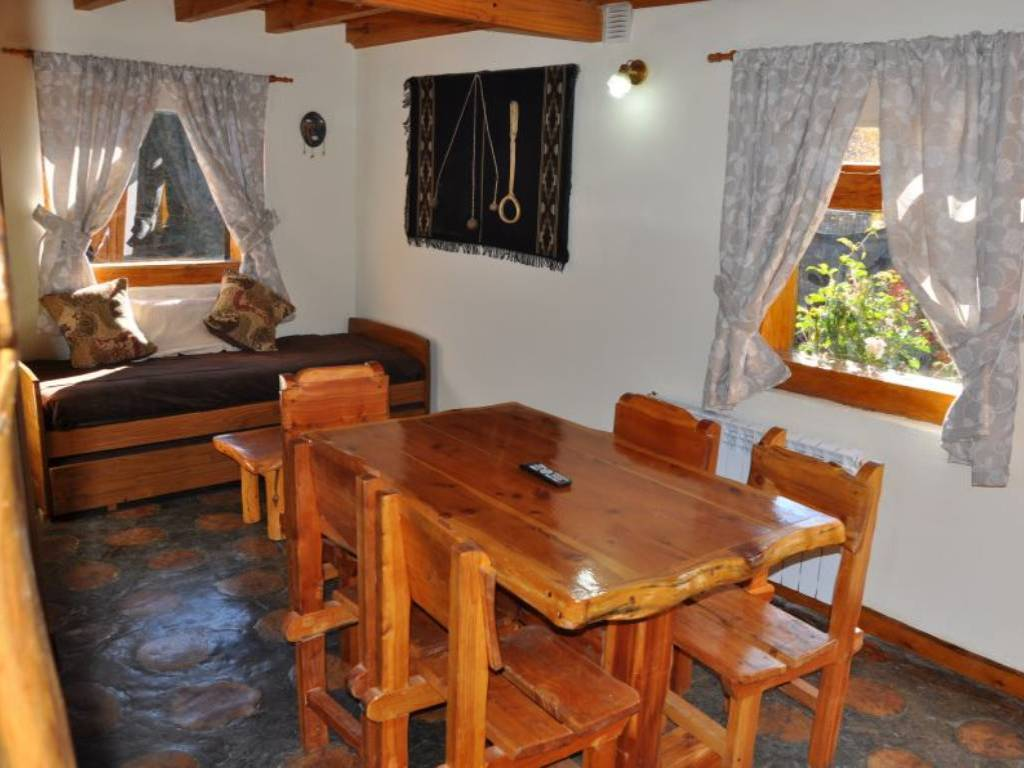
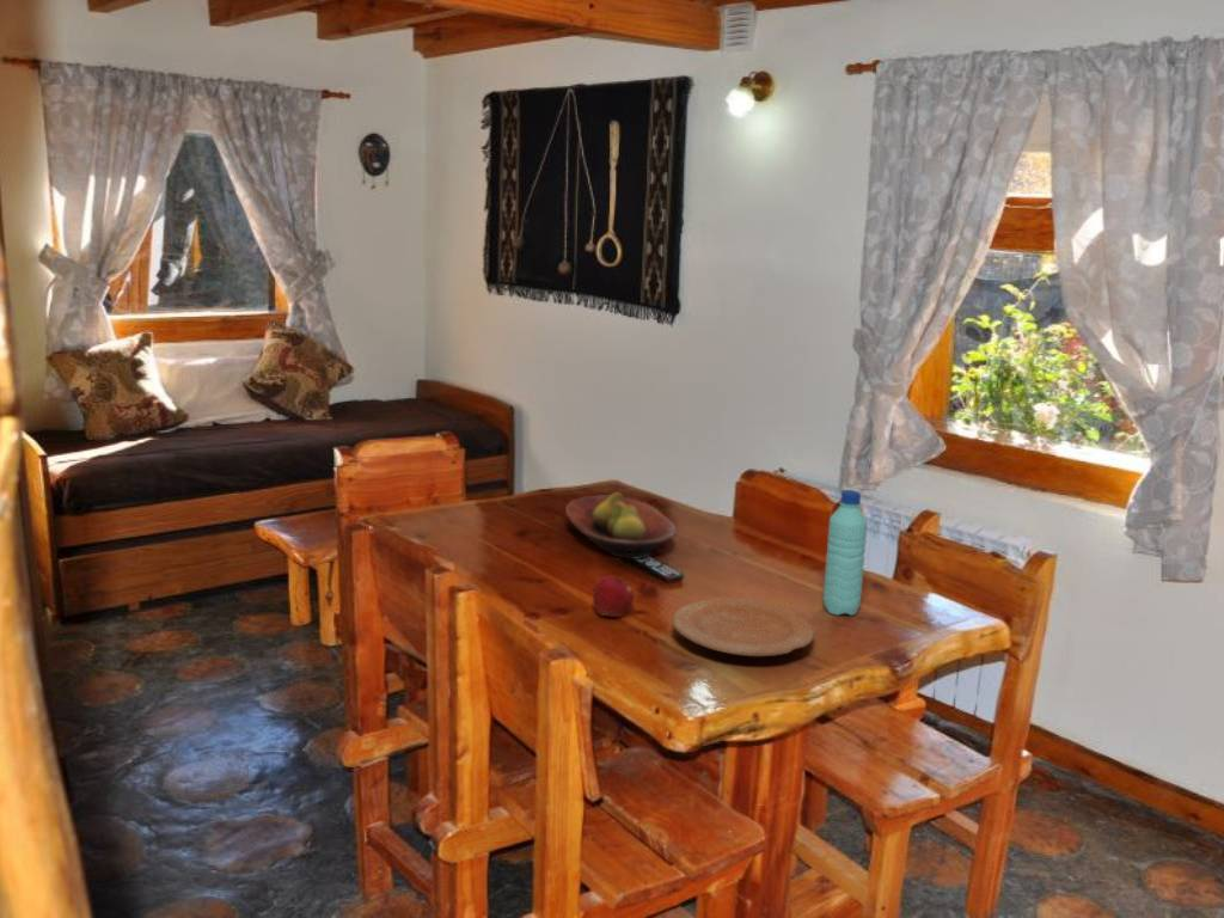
+ plate [672,596,816,657]
+ apple [592,574,635,618]
+ water bottle [822,489,869,617]
+ fruit bowl [564,491,678,561]
